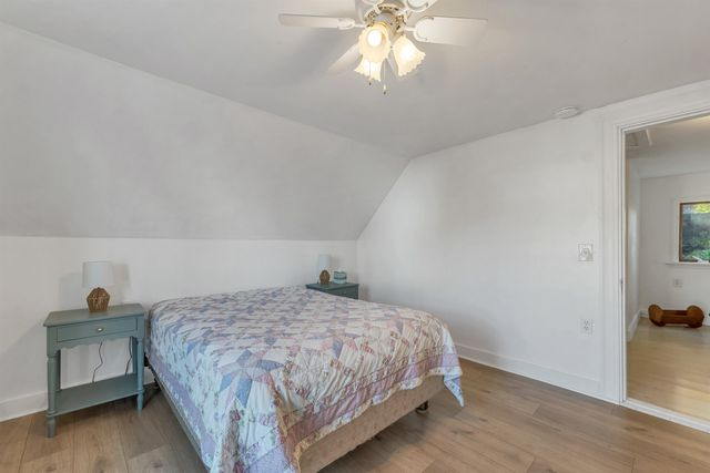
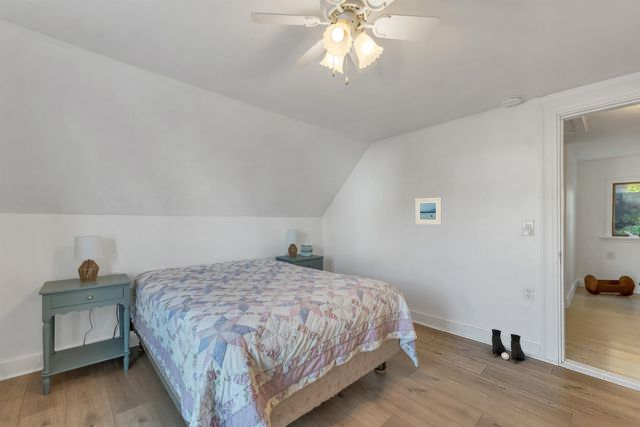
+ boots [491,328,526,362]
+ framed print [414,197,442,226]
